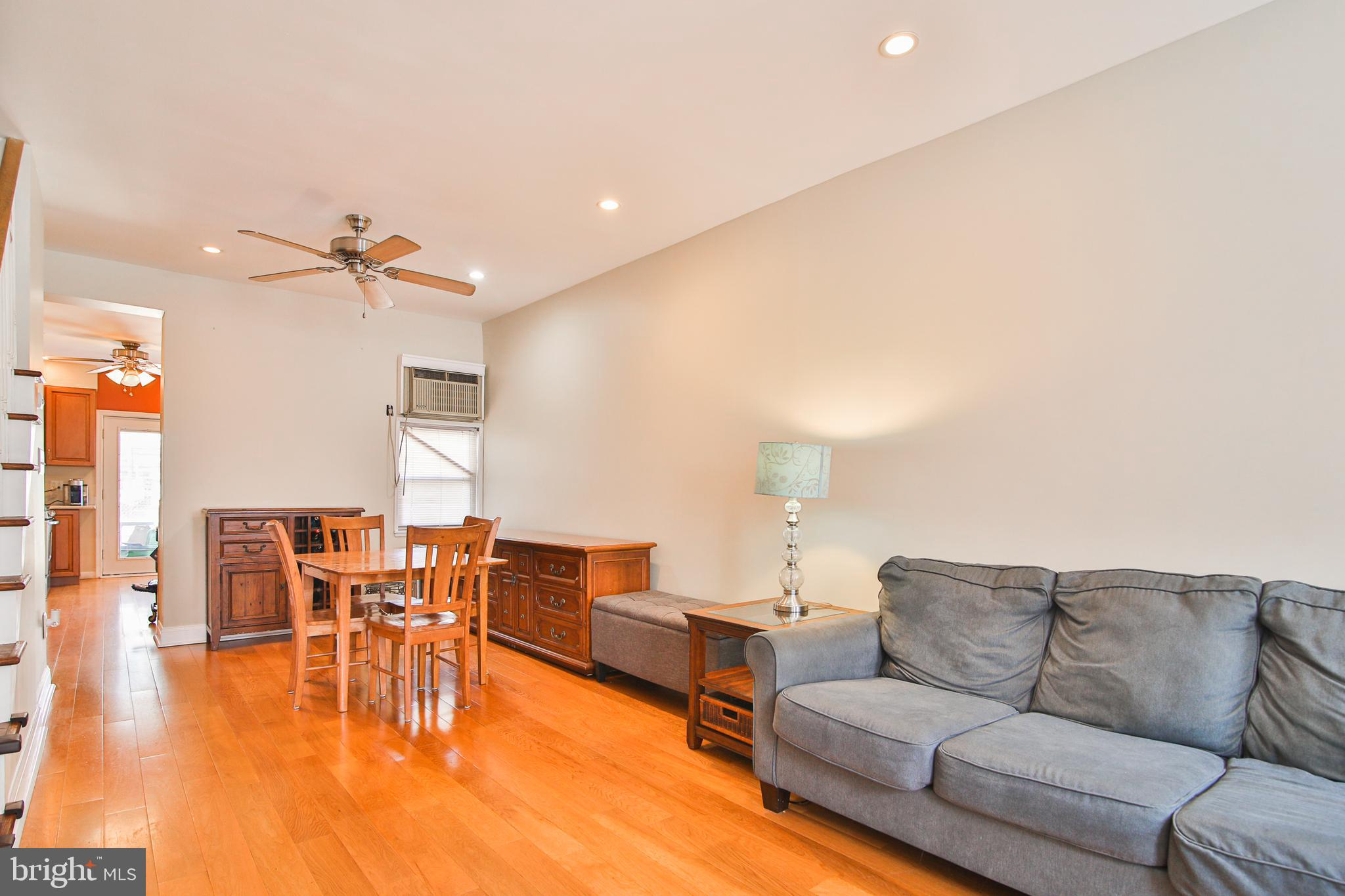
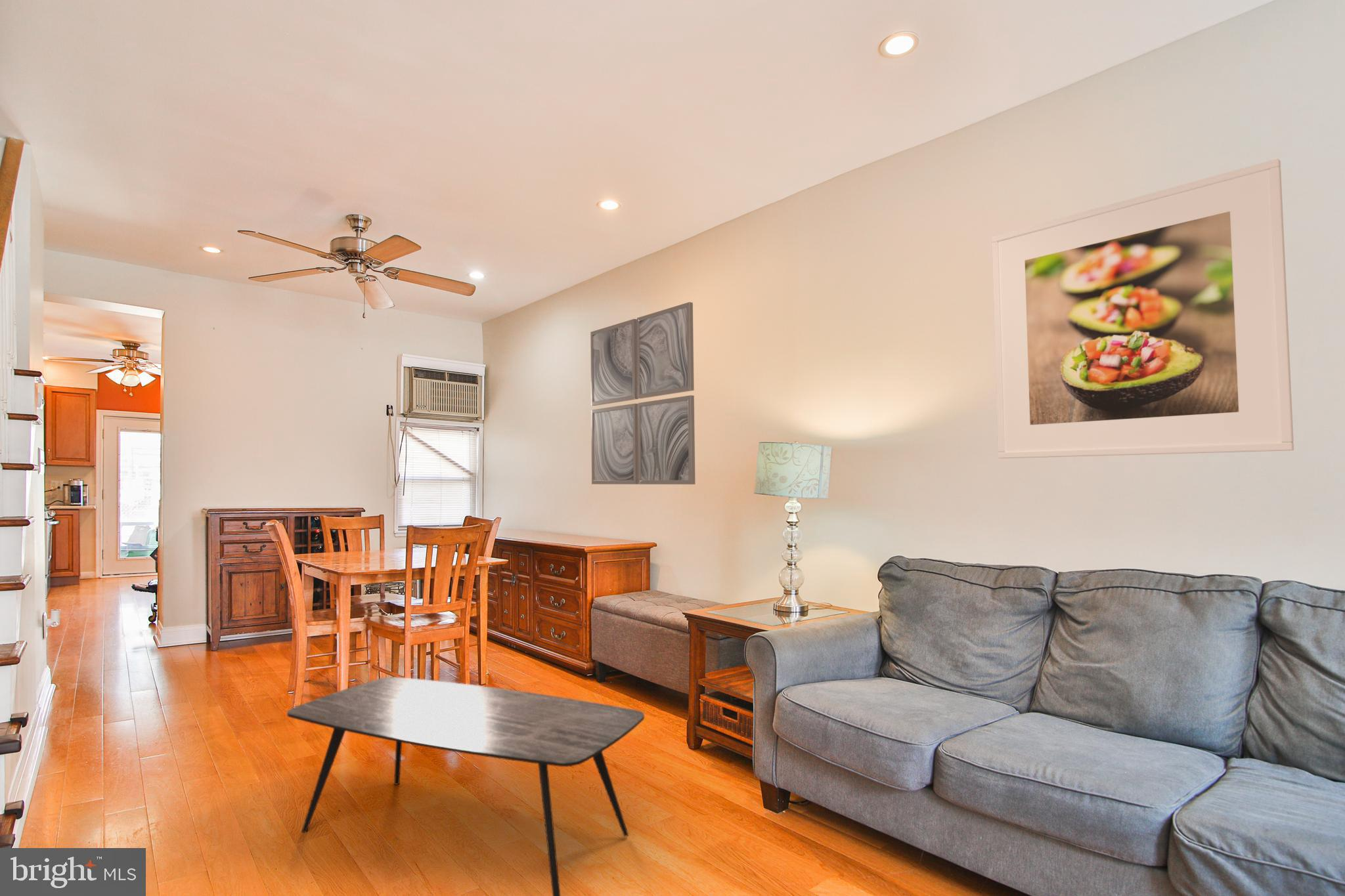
+ coffee table [286,677,645,896]
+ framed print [991,158,1294,459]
+ wall art [590,301,696,485]
